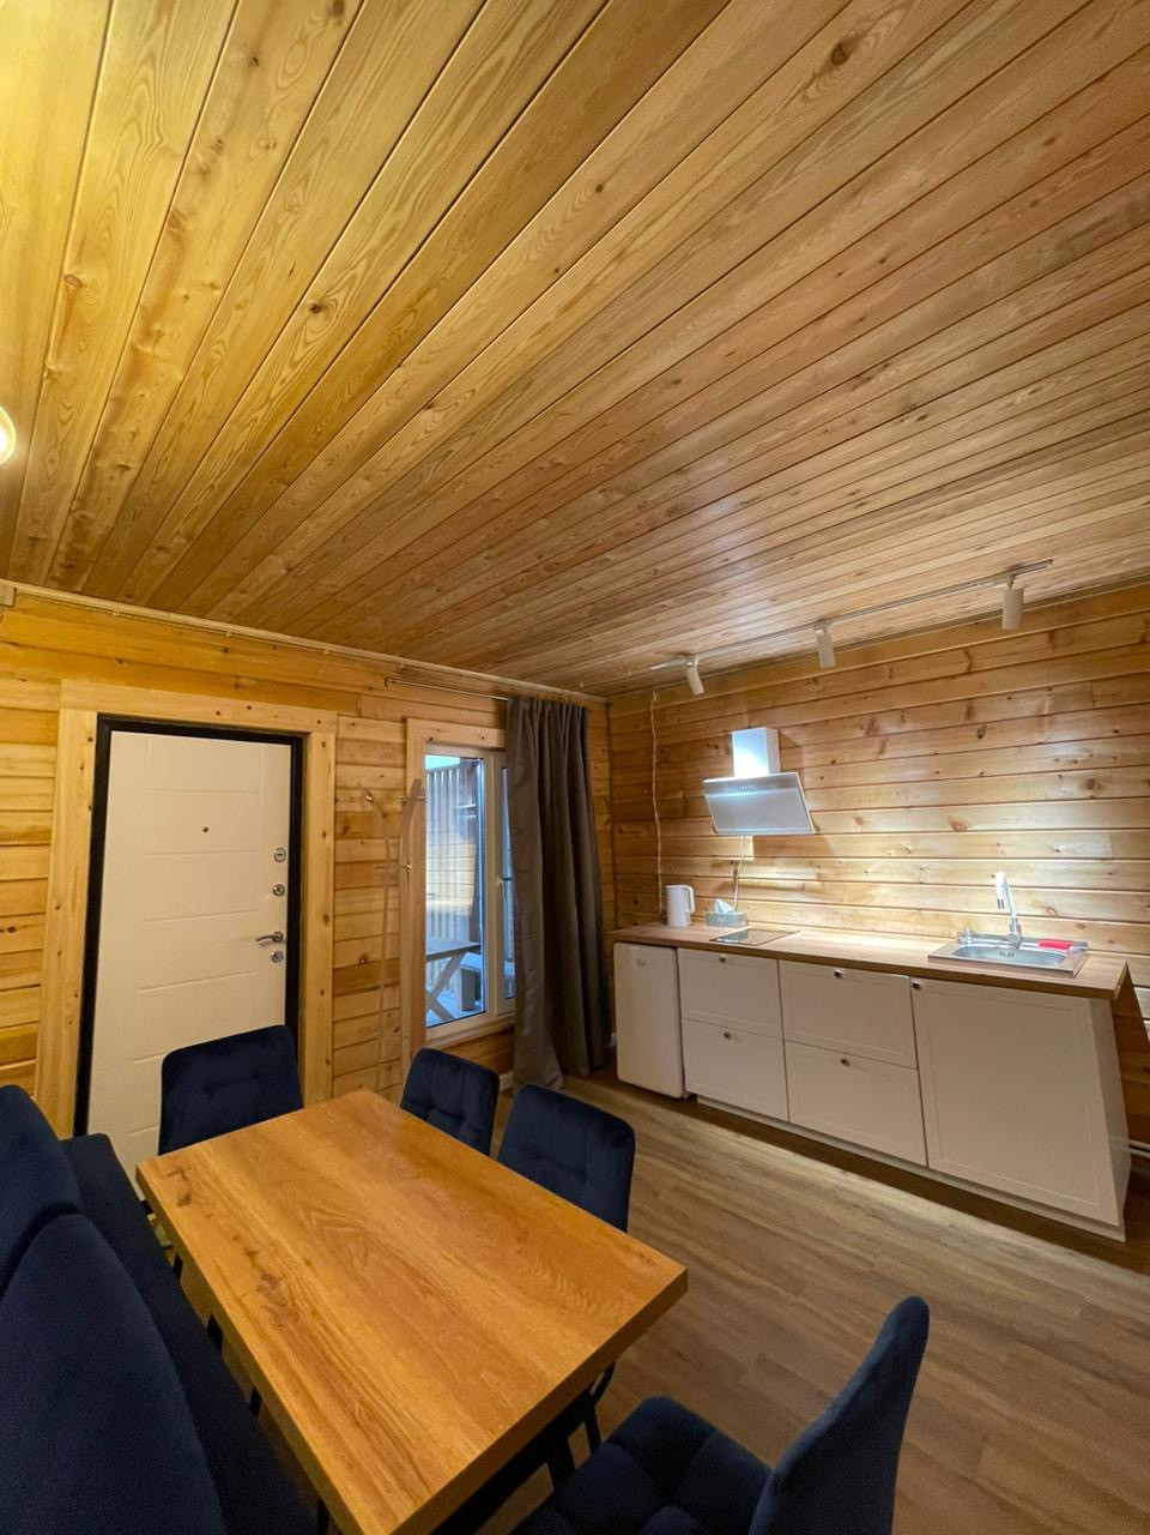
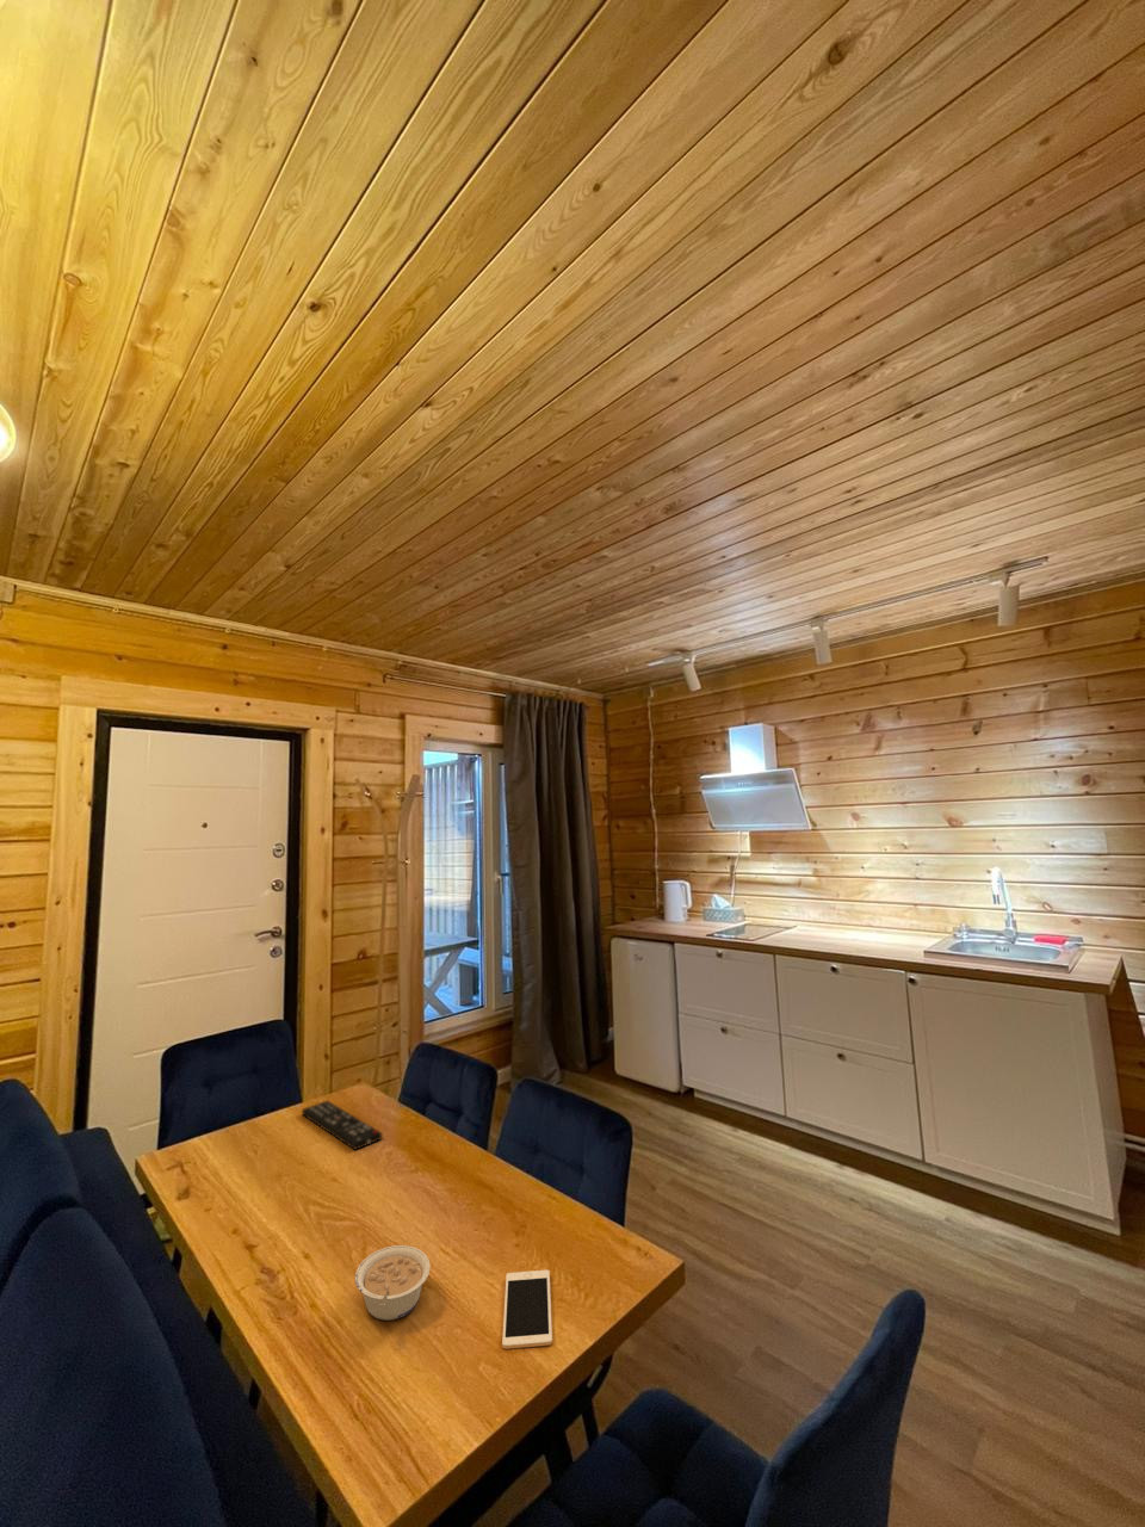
+ cell phone [500,1270,553,1350]
+ remote control [301,1099,382,1151]
+ legume [355,1244,432,1321]
